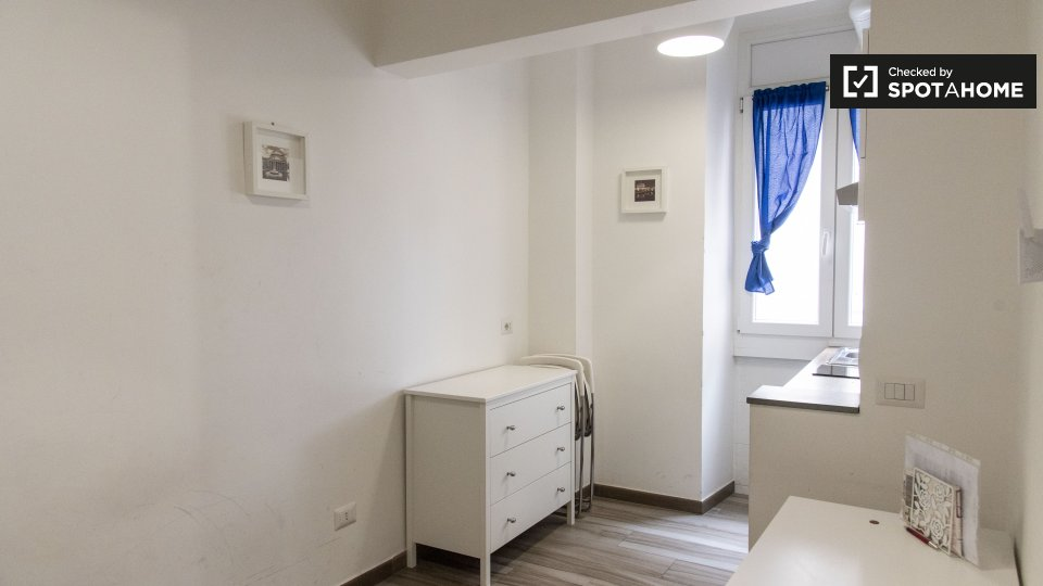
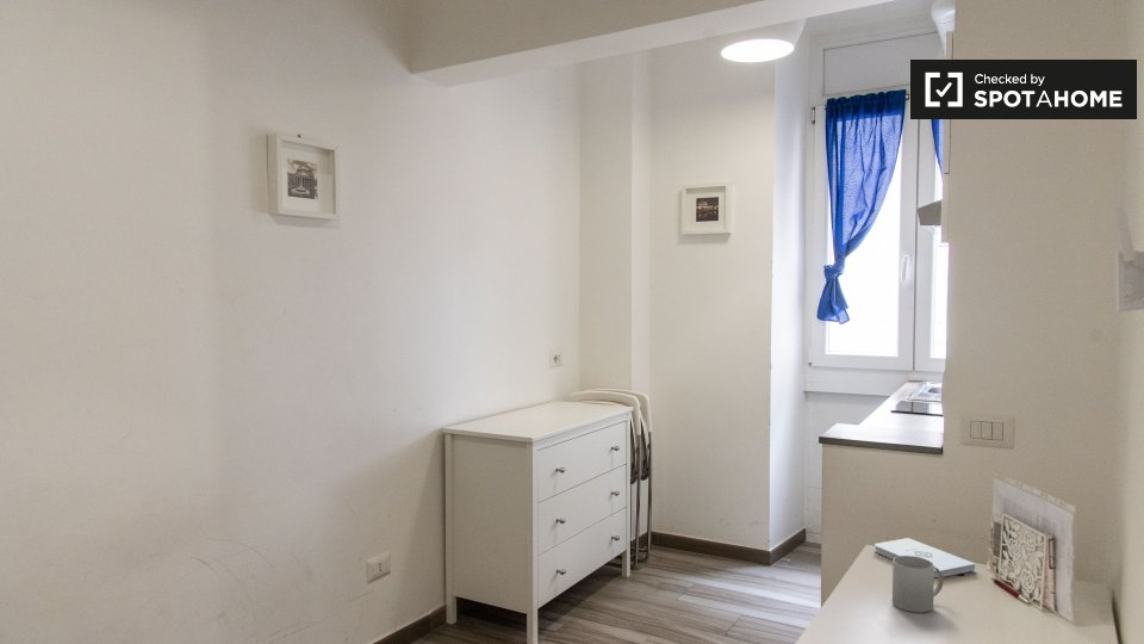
+ mug [891,556,945,613]
+ notepad [873,537,976,578]
